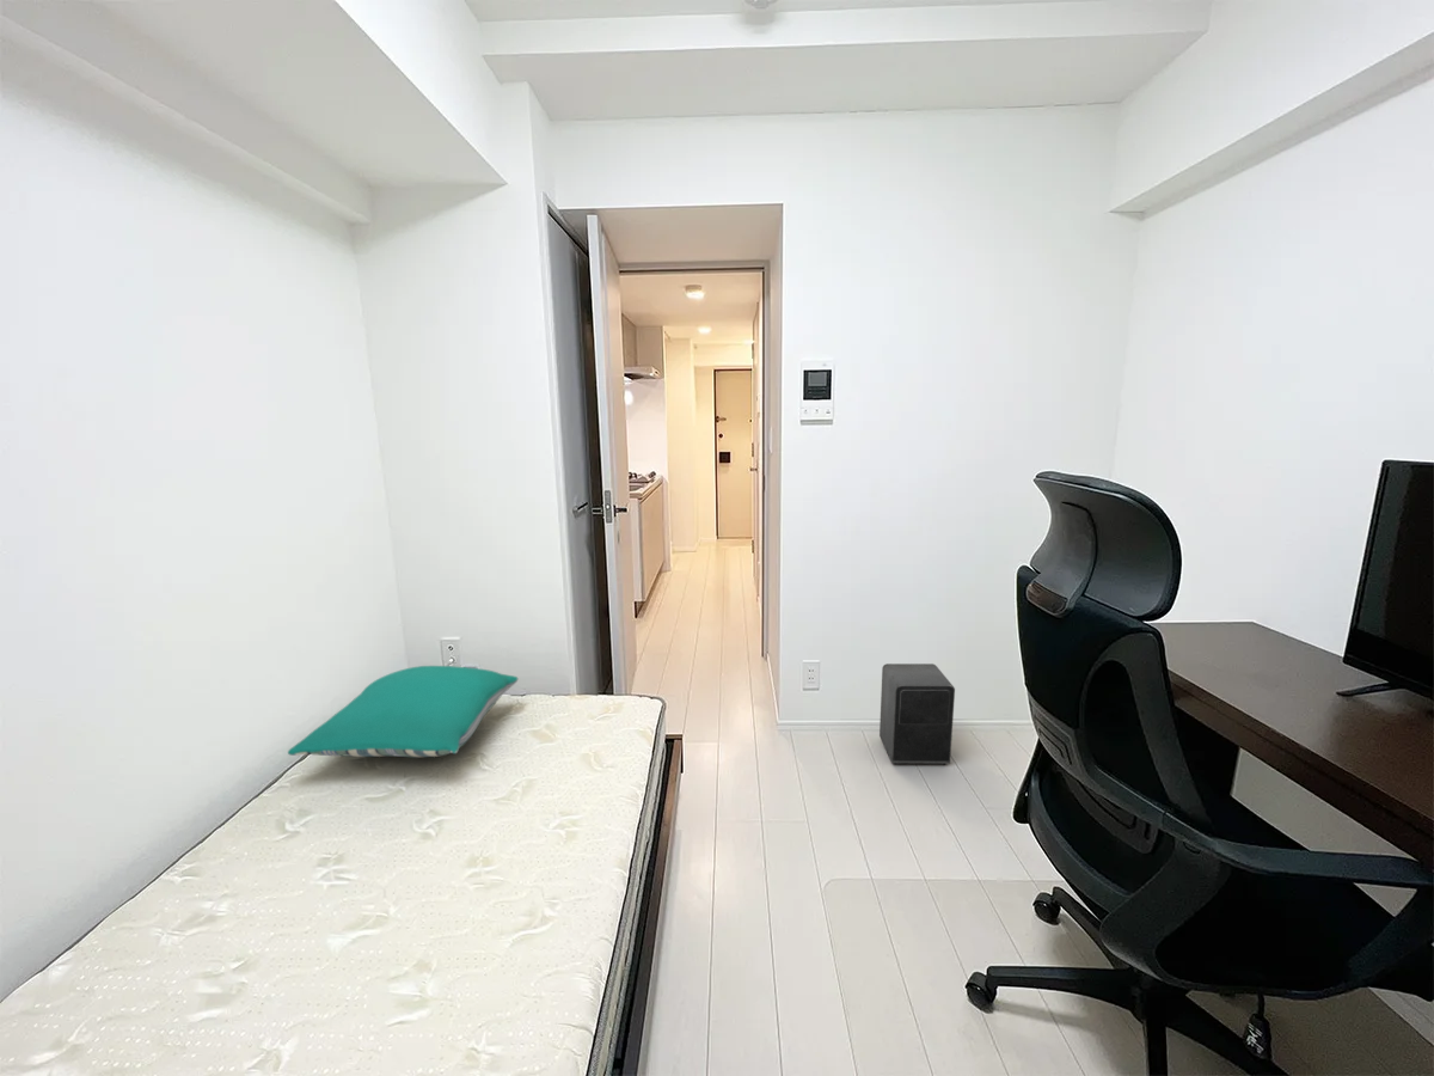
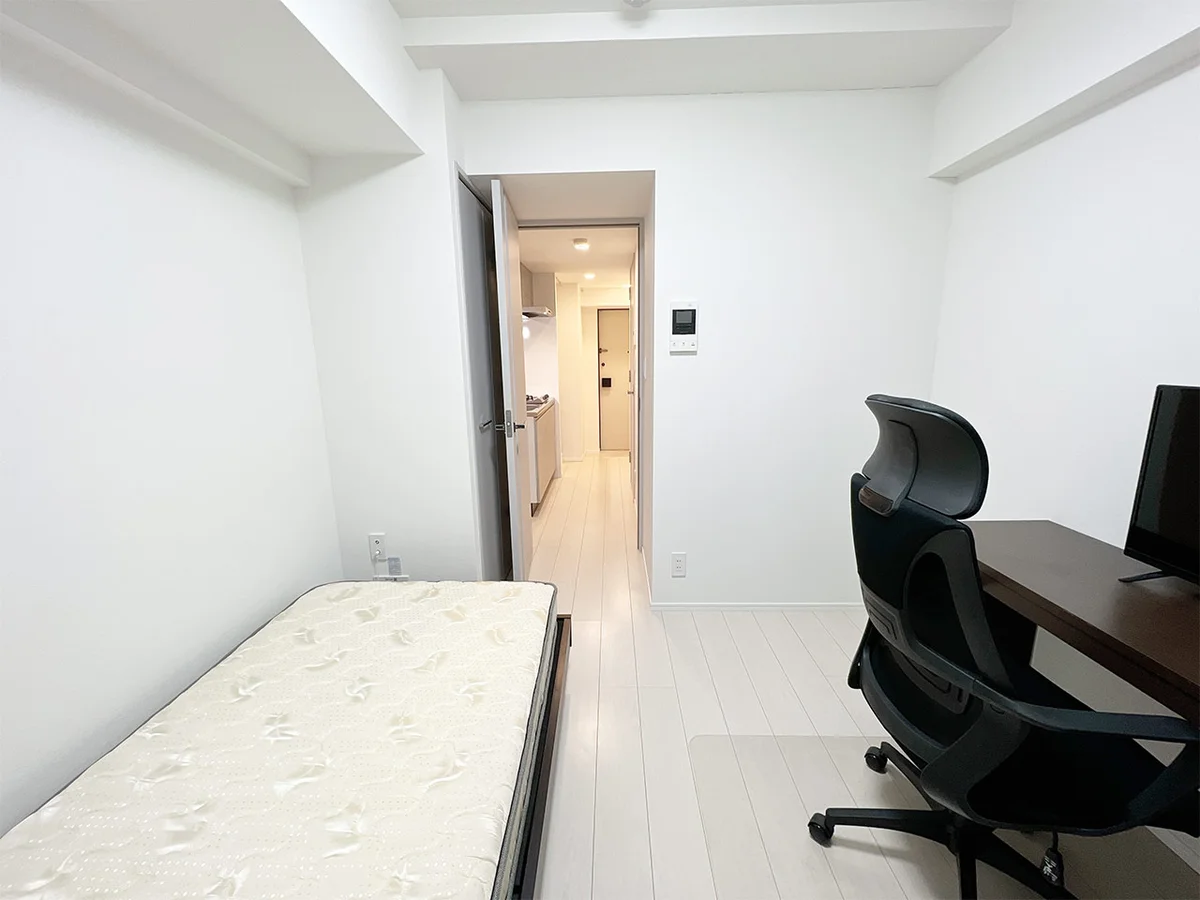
- pillow [287,665,519,758]
- speaker [878,662,956,766]
